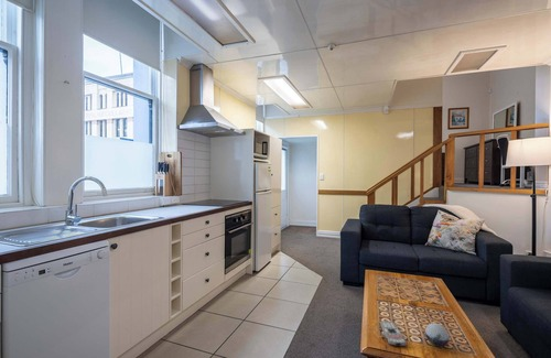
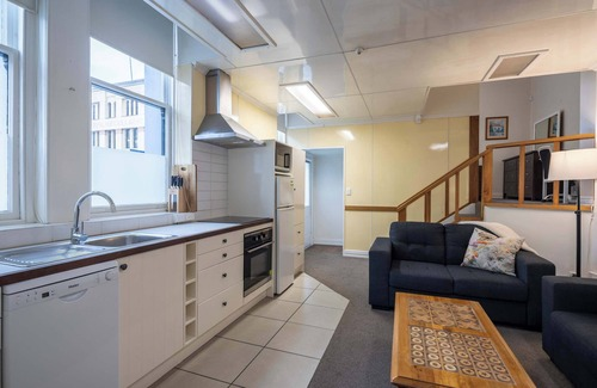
- remote control [379,319,408,347]
- decorative orb [424,322,451,348]
